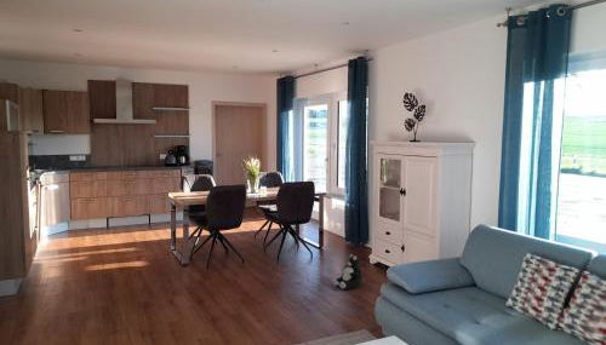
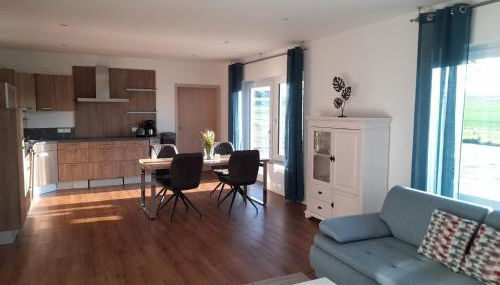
- plush toy [331,253,364,291]
